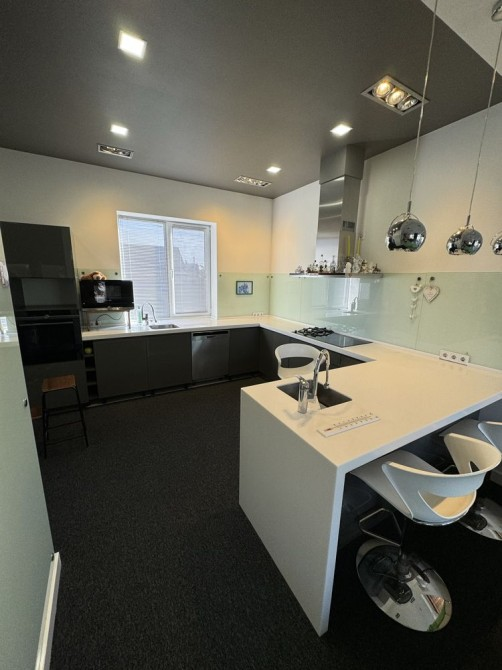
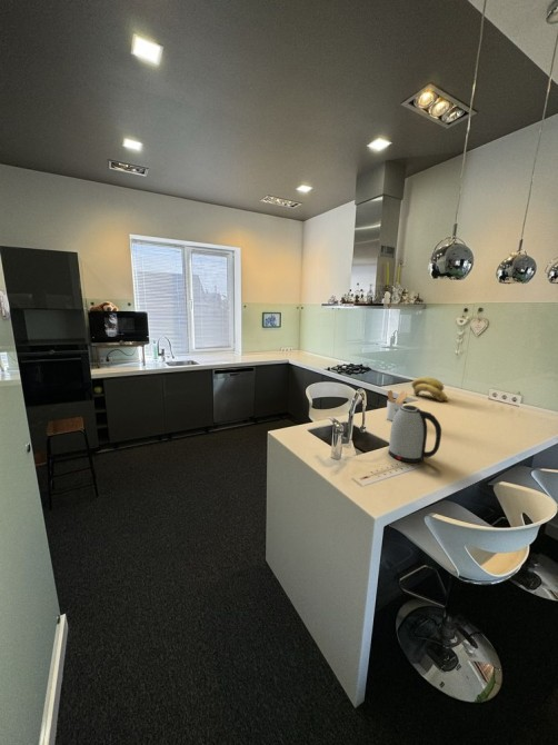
+ utensil holder [386,389,410,421]
+ banana bunch [410,376,449,403]
+ kettle [388,404,442,464]
